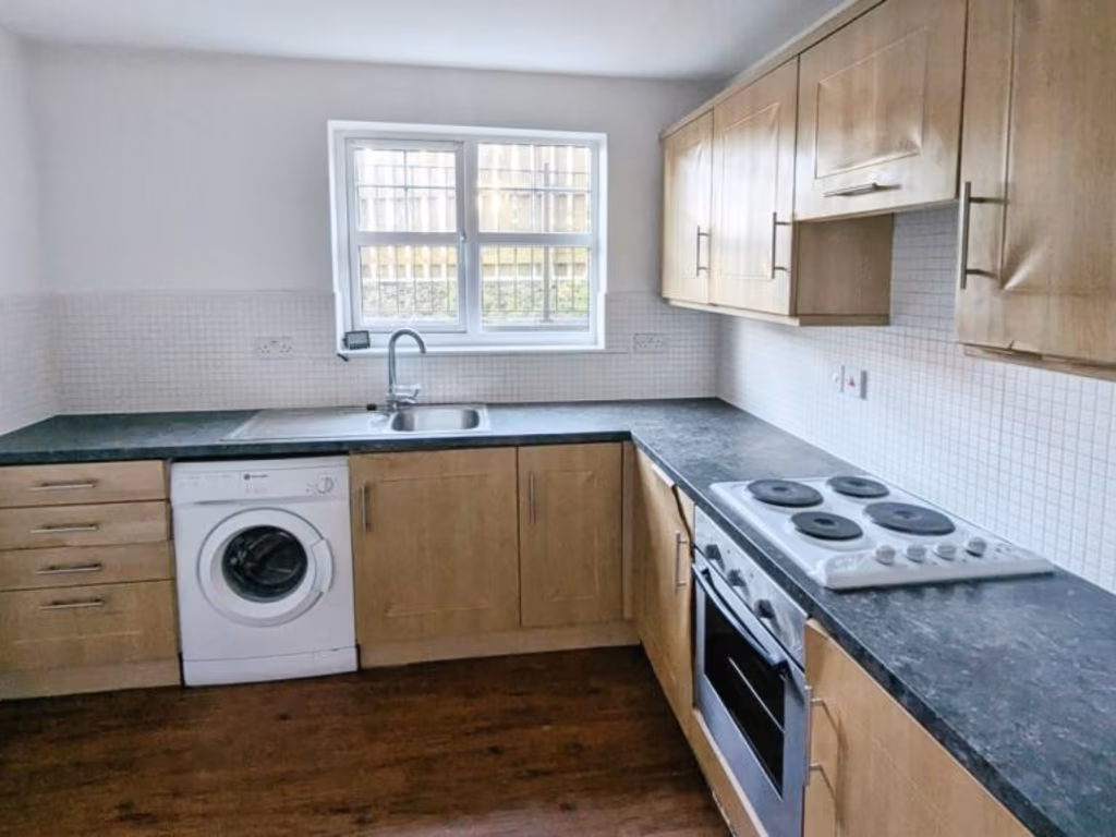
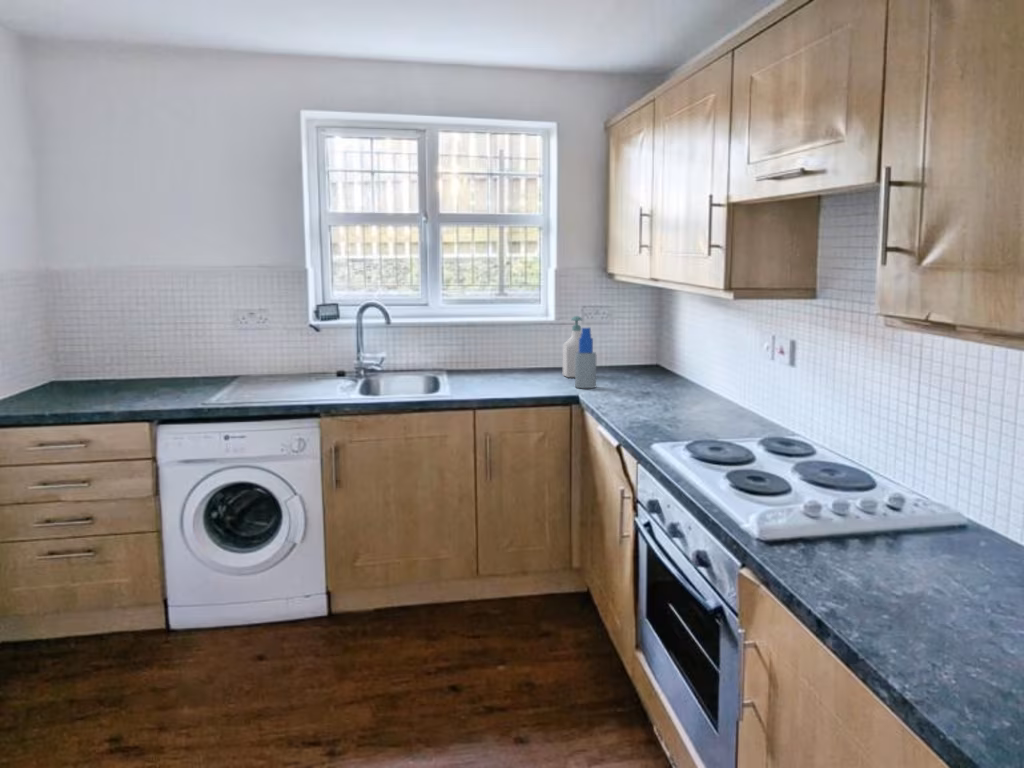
+ soap bottle [562,315,583,378]
+ spray bottle [574,326,597,389]
